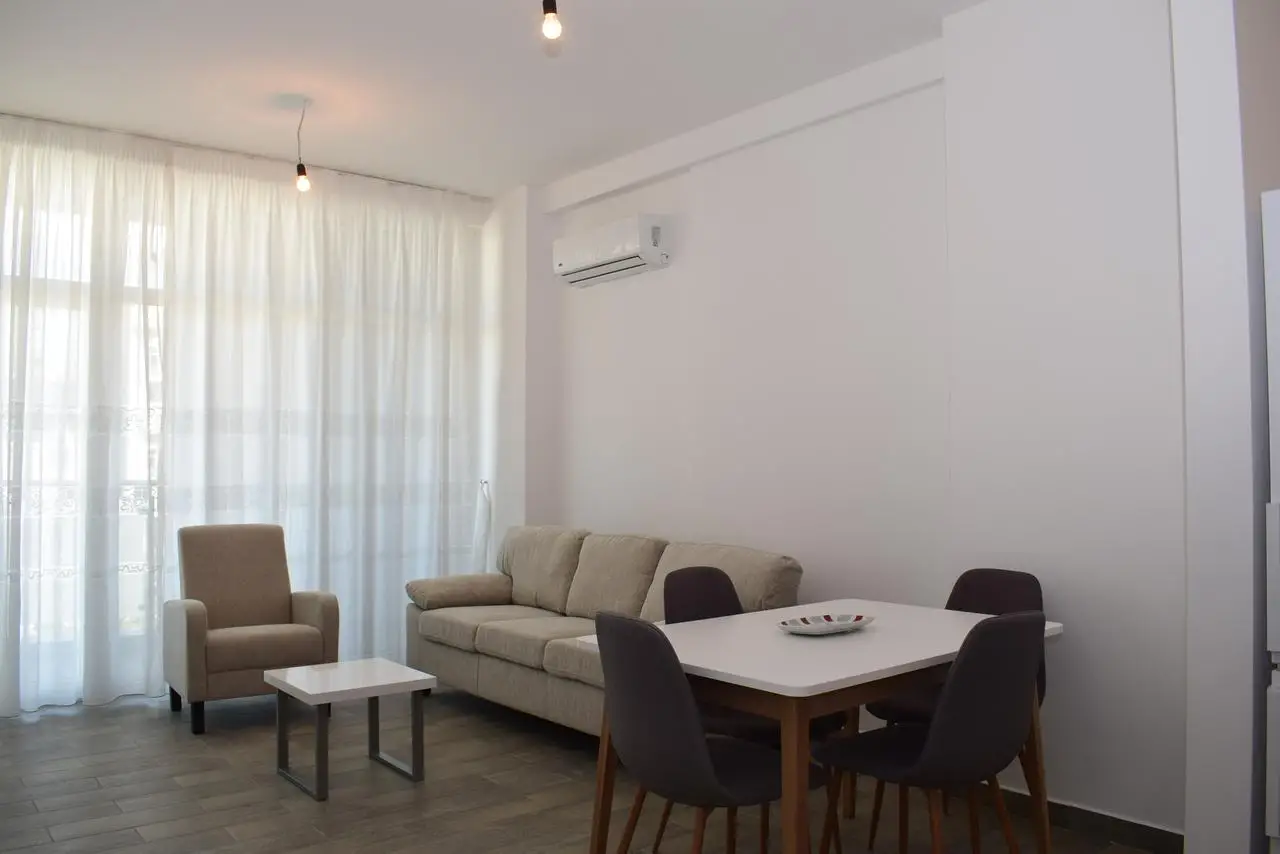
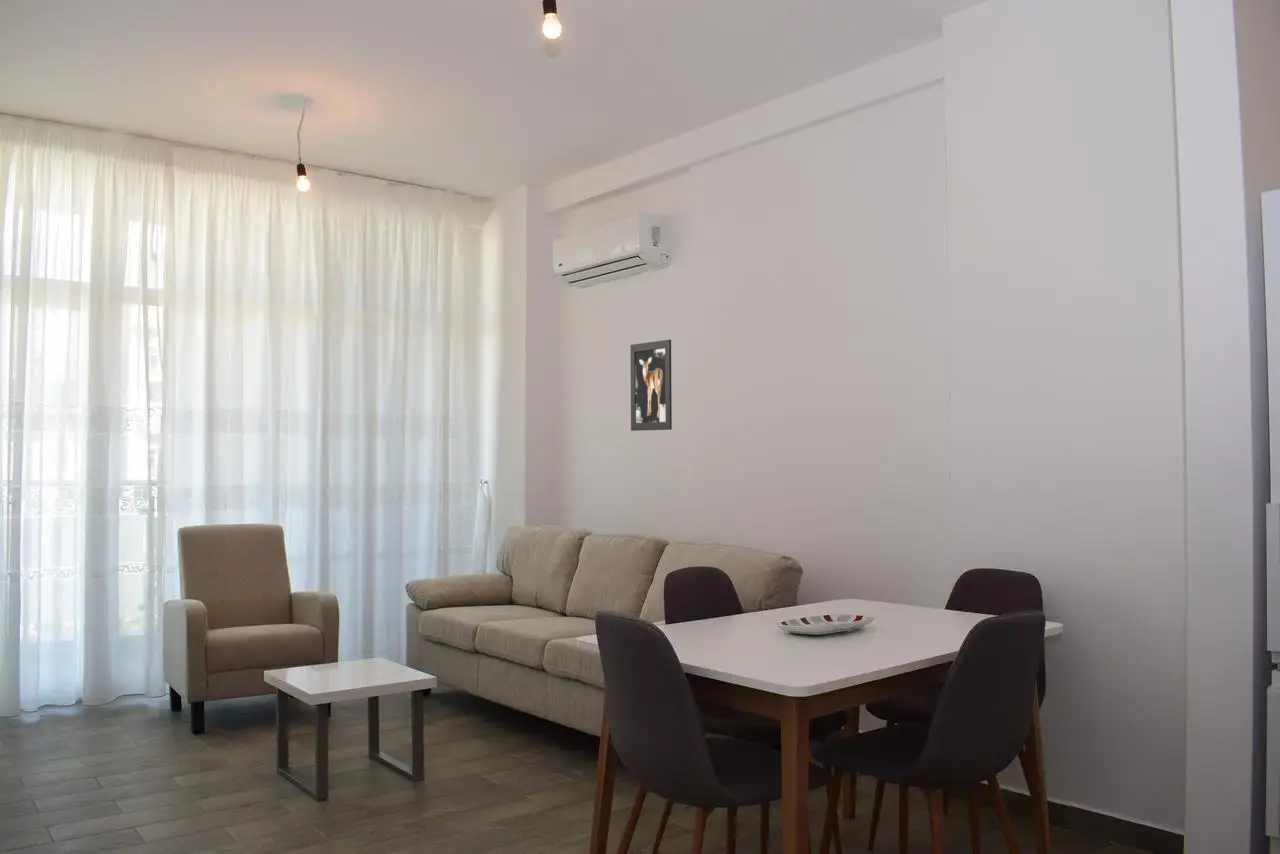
+ wall art [629,339,673,432]
